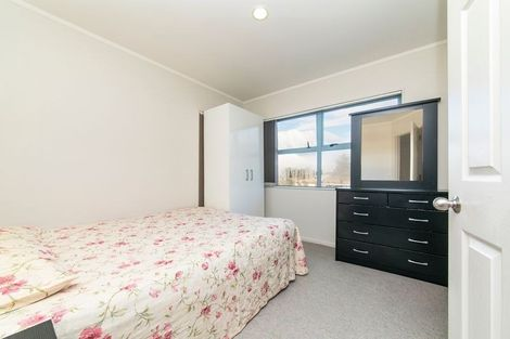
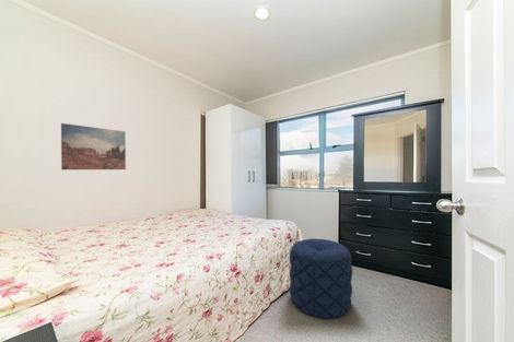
+ pouf [289,237,353,320]
+ wall art [60,122,127,170]
